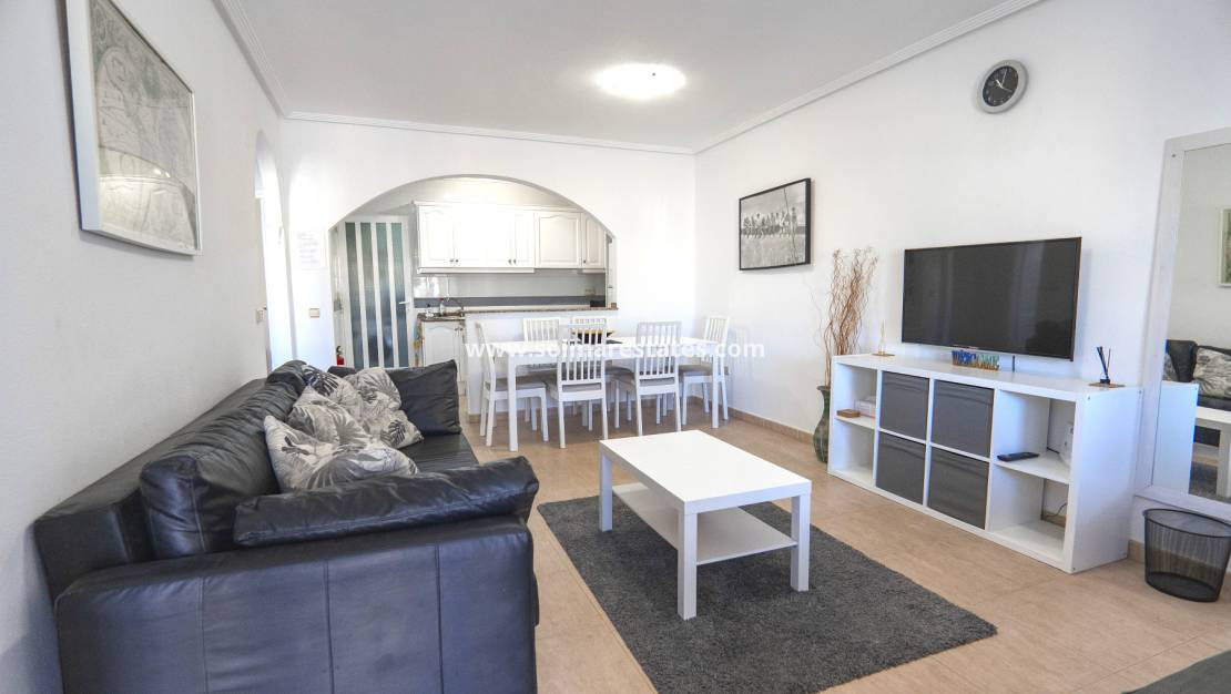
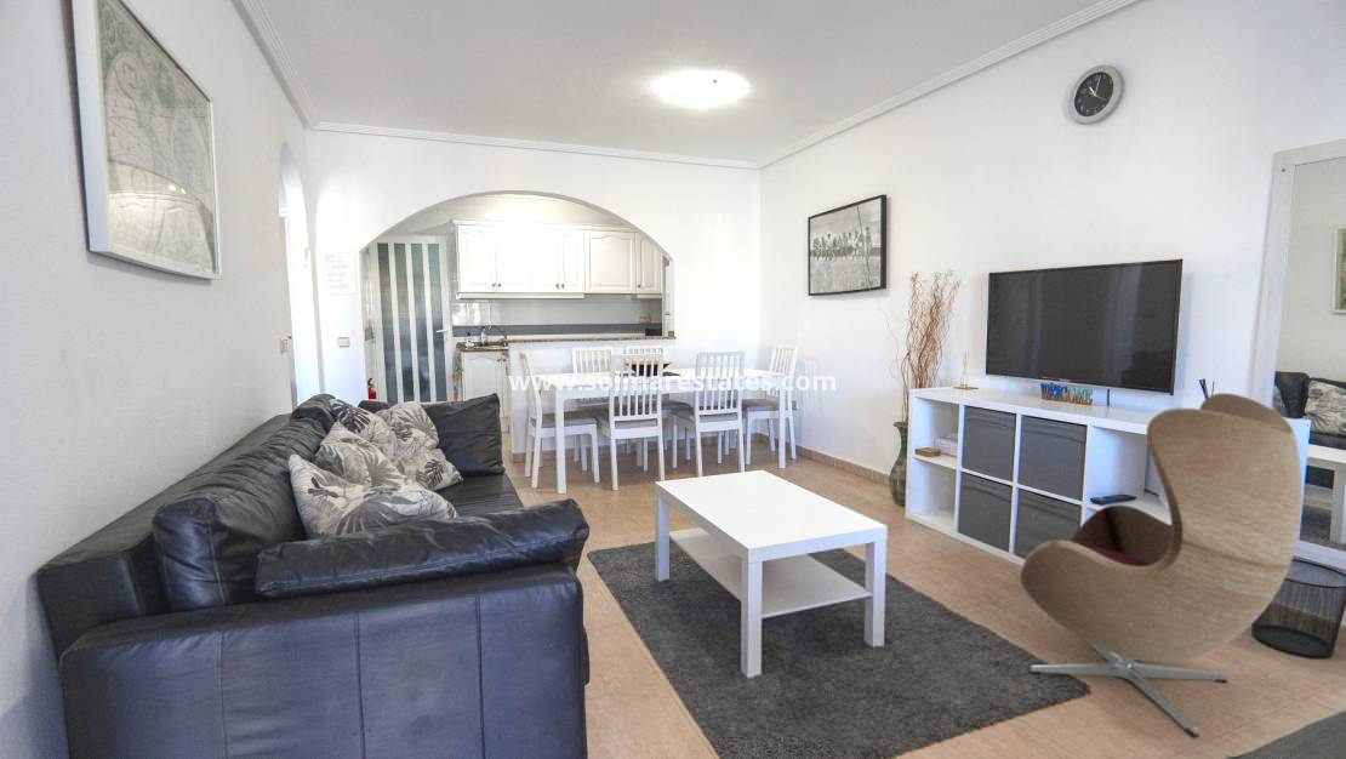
+ armchair [1019,392,1304,738]
